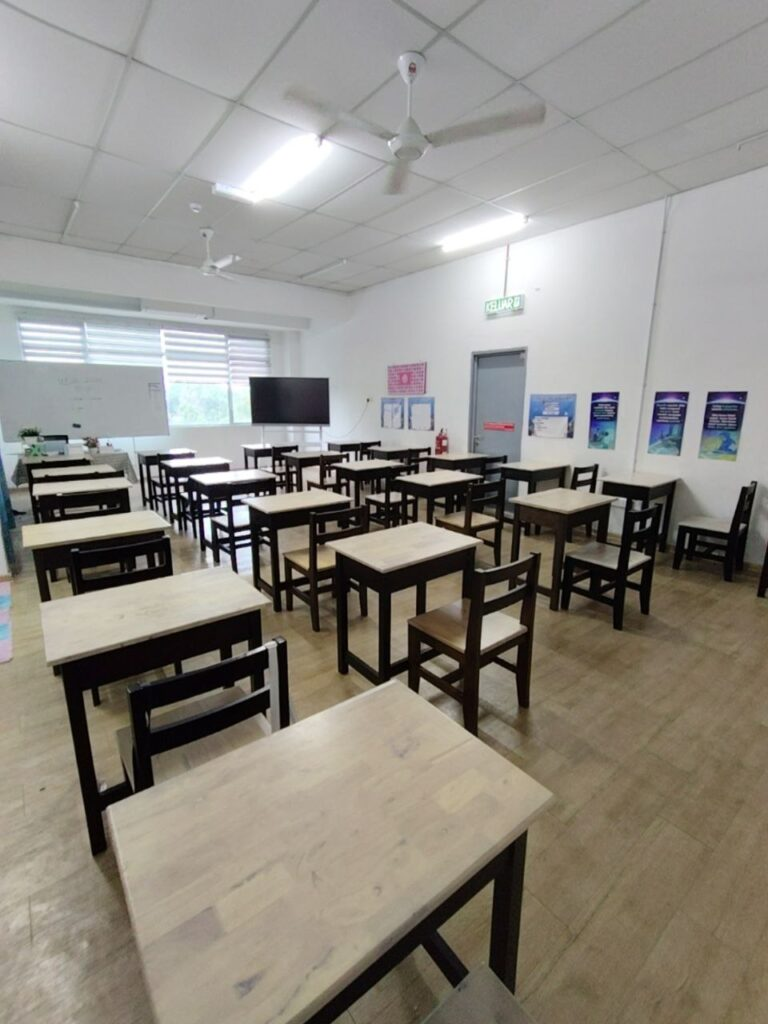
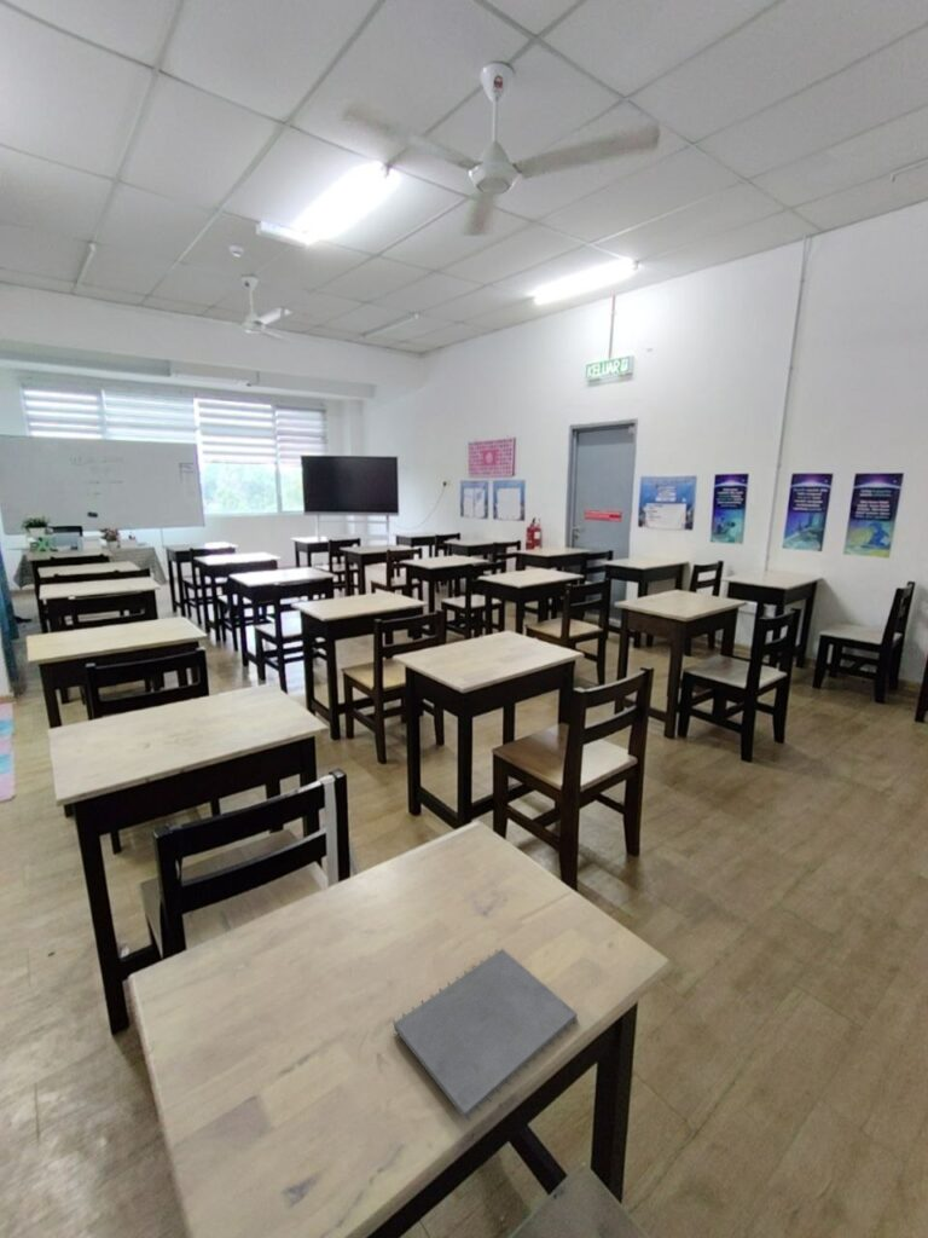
+ notepad [392,948,579,1122]
